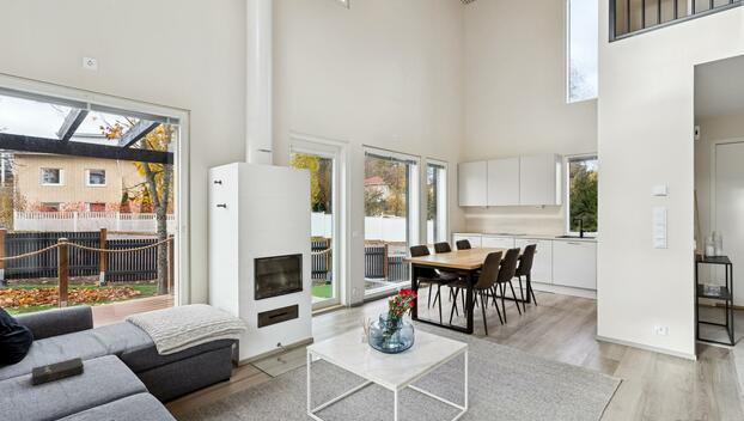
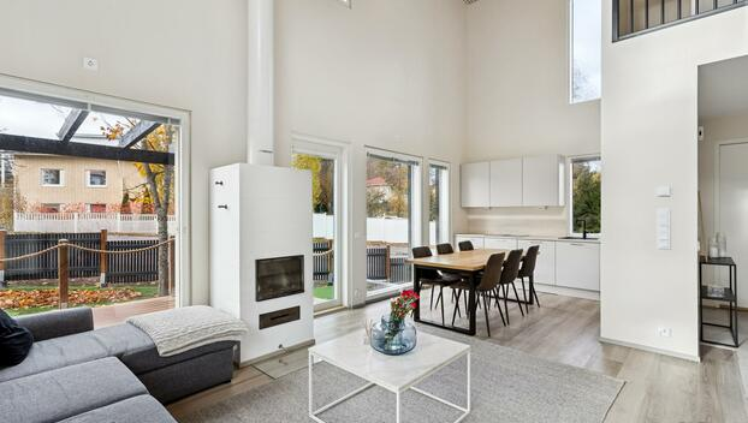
- hardback book [31,356,85,386]
